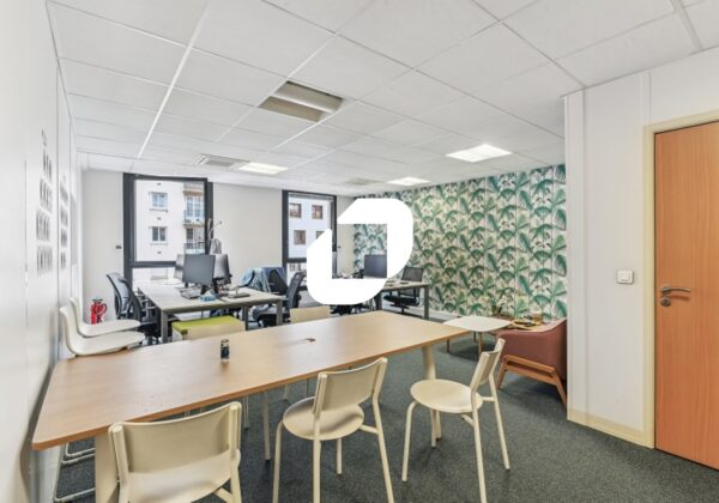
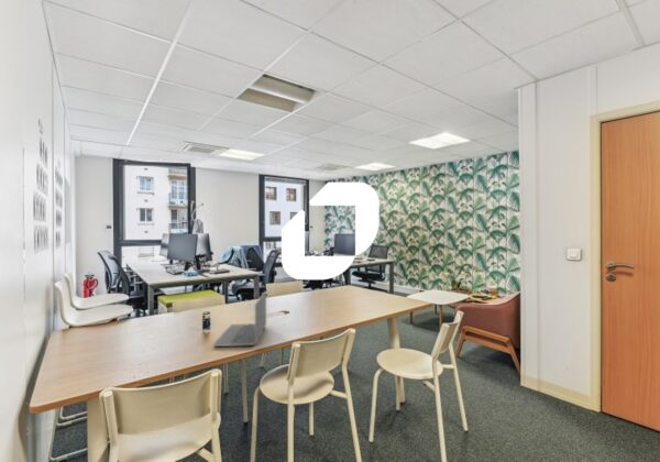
+ laptop [212,290,267,348]
